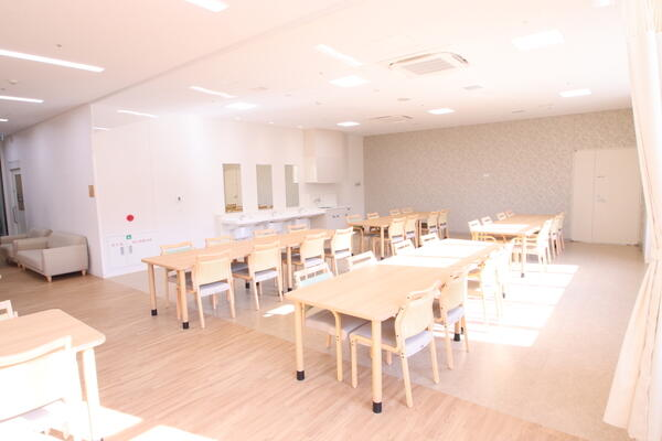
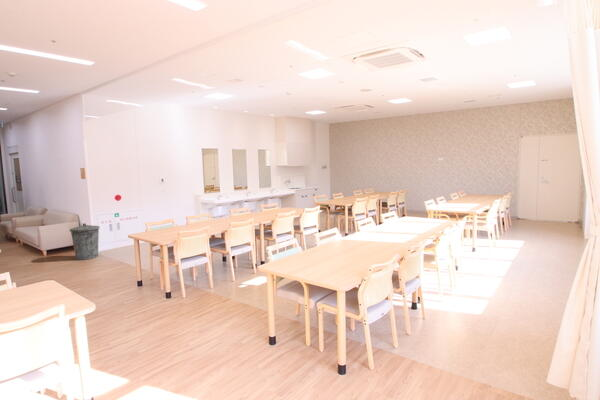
+ trash can [69,222,101,261]
